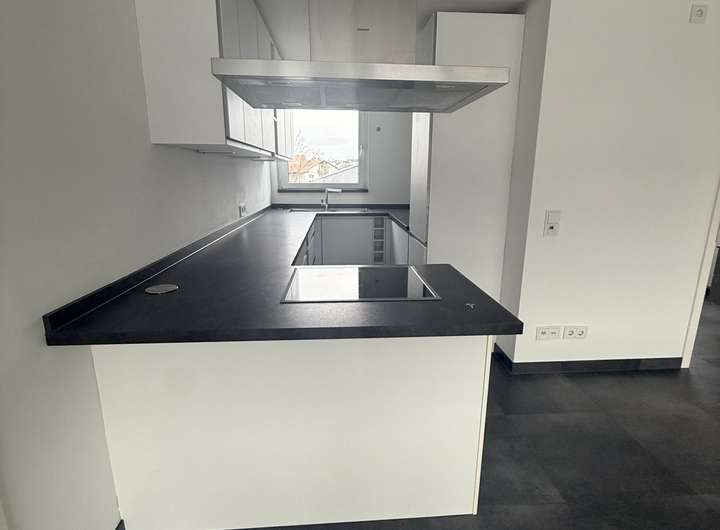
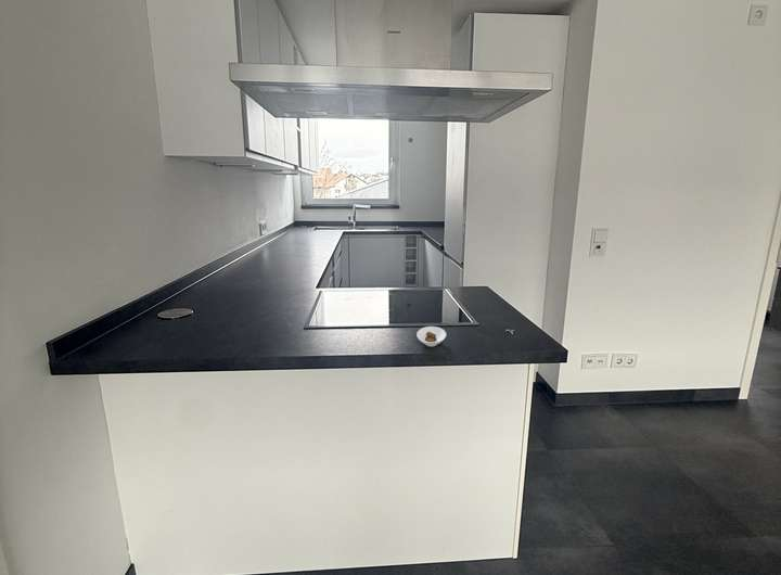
+ saucer [415,325,447,347]
